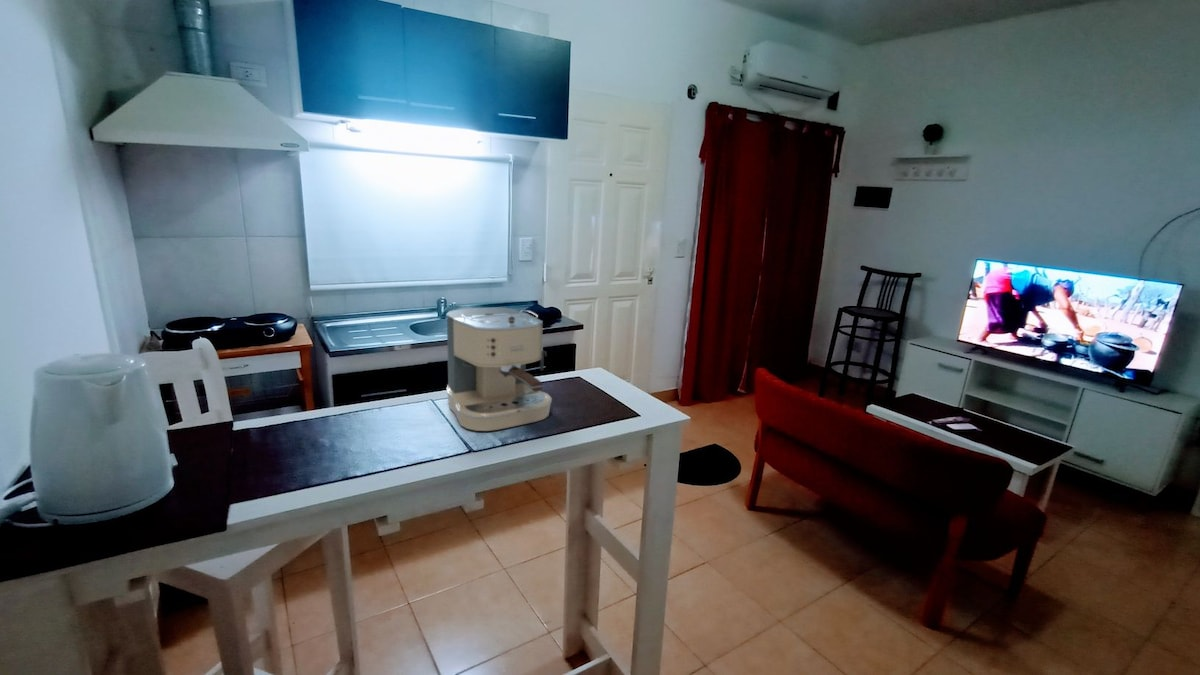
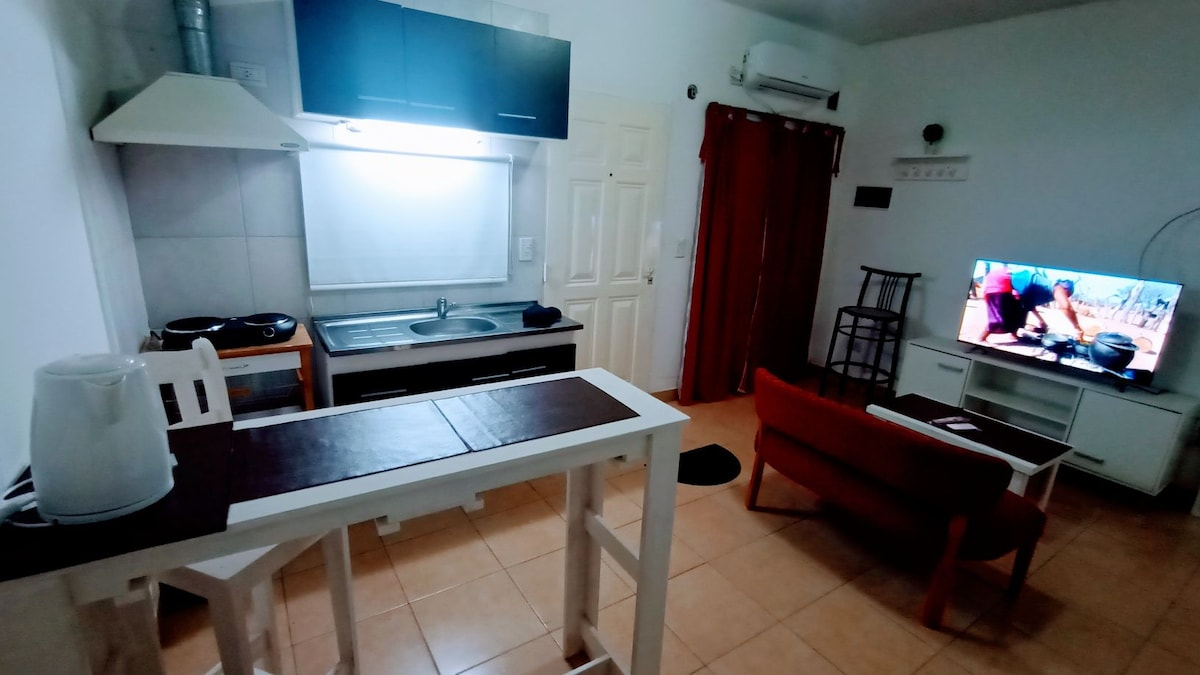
- coffee maker [446,306,553,432]
